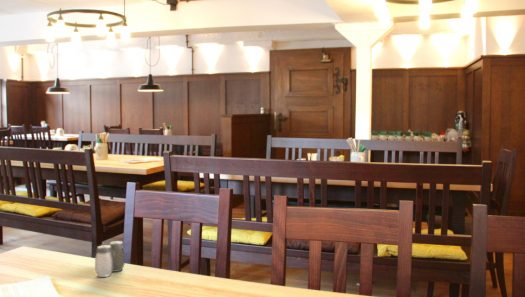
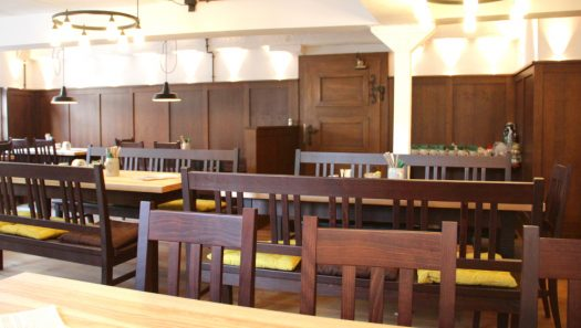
- salt and pepper shaker [94,240,126,278]
